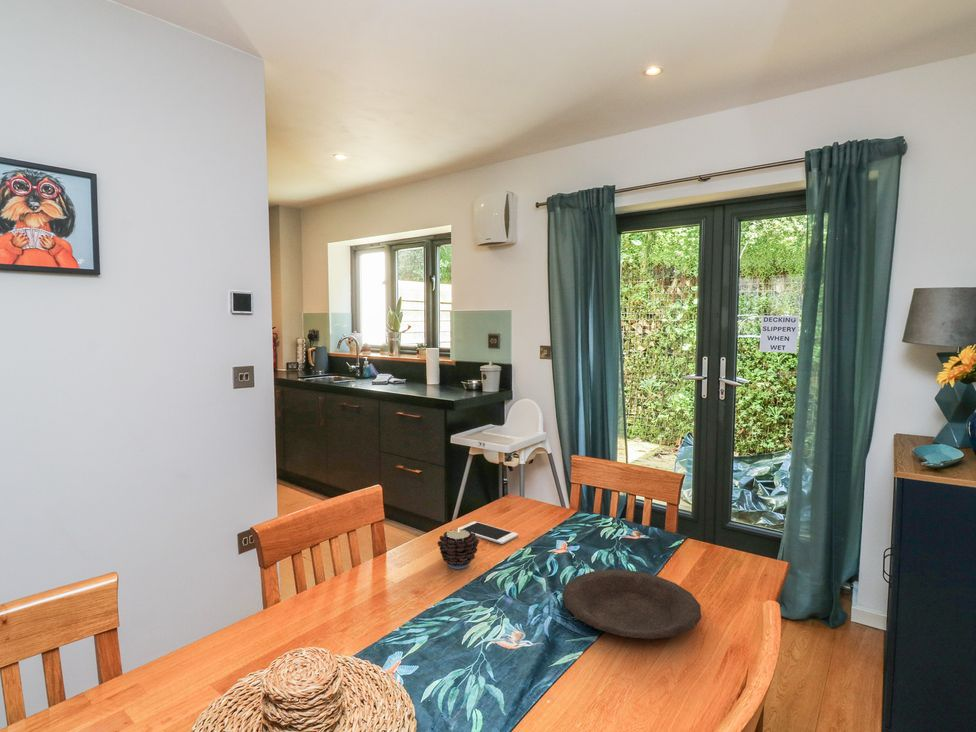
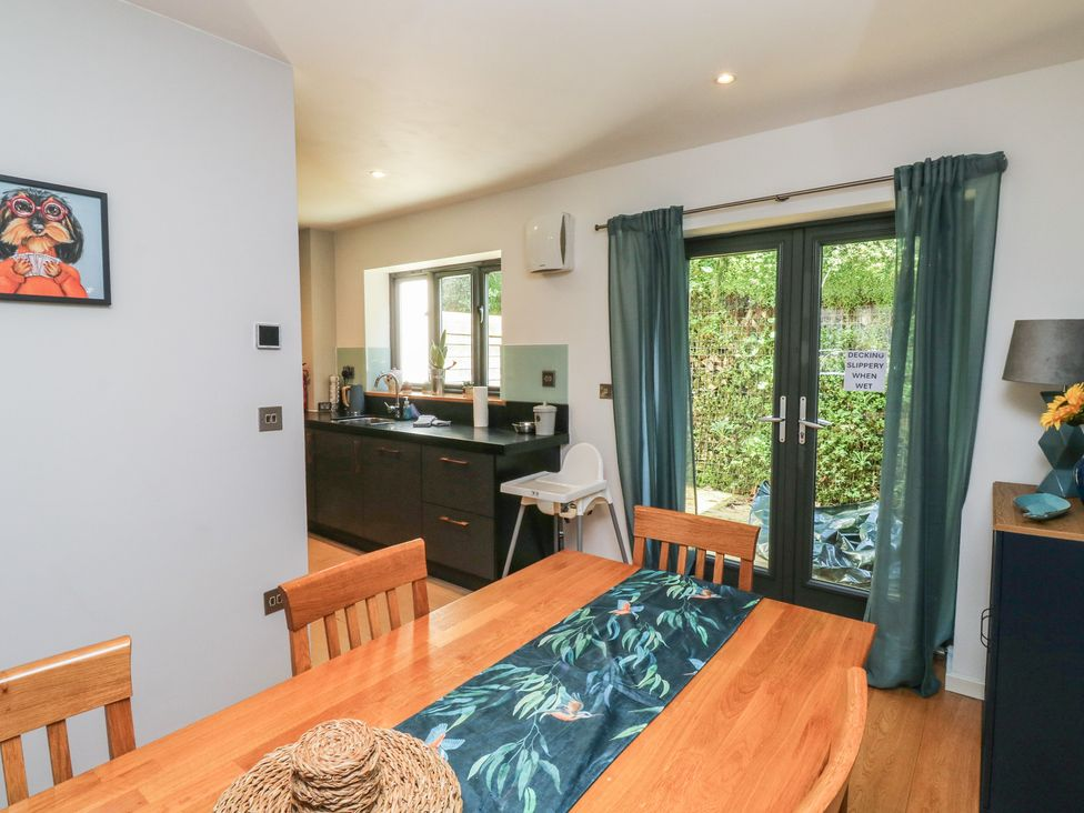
- cell phone [458,520,519,545]
- candle [437,527,480,570]
- plate [561,569,702,640]
